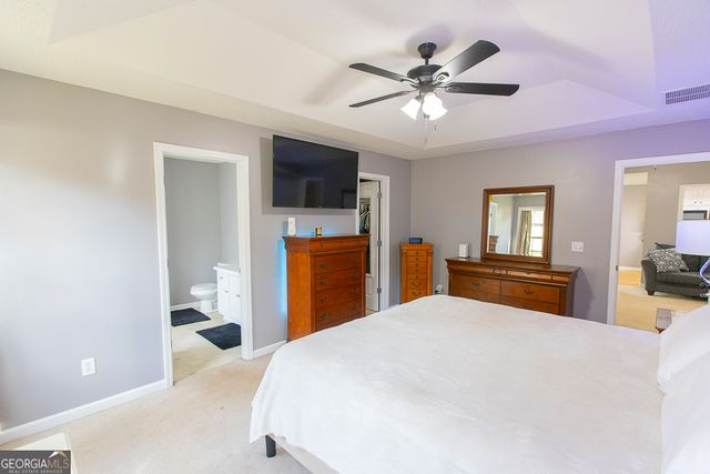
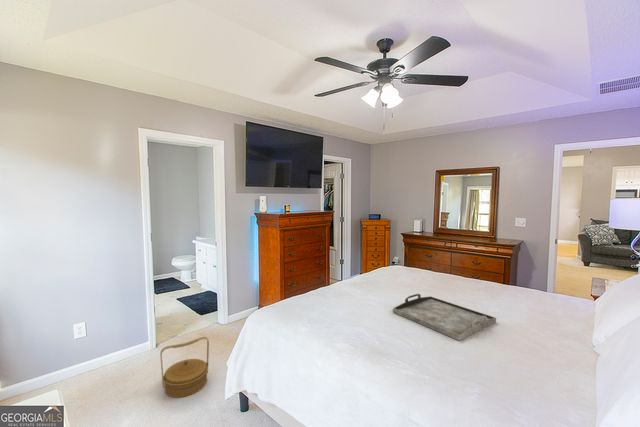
+ basket [159,336,210,398]
+ serving tray [392,293,497,342]
